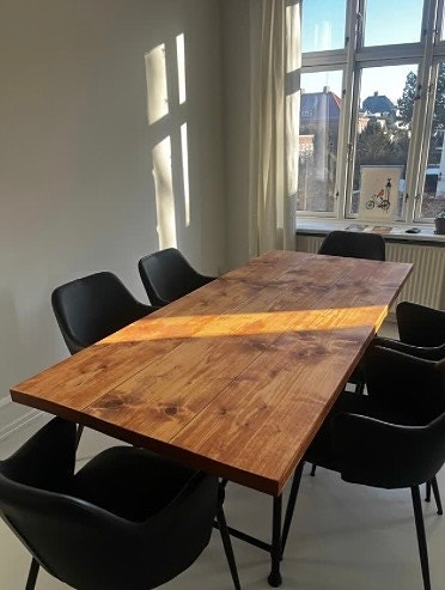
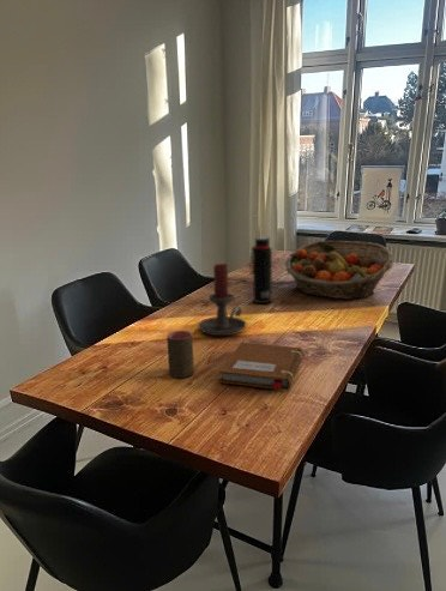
+ cup [165,330,195,379]
+ fruit basket [284,240,394,300]
+ candle holder [197,263,247,337]
+ water bottle [248,236,273,304]
+ notebook [218,342,305,391]
